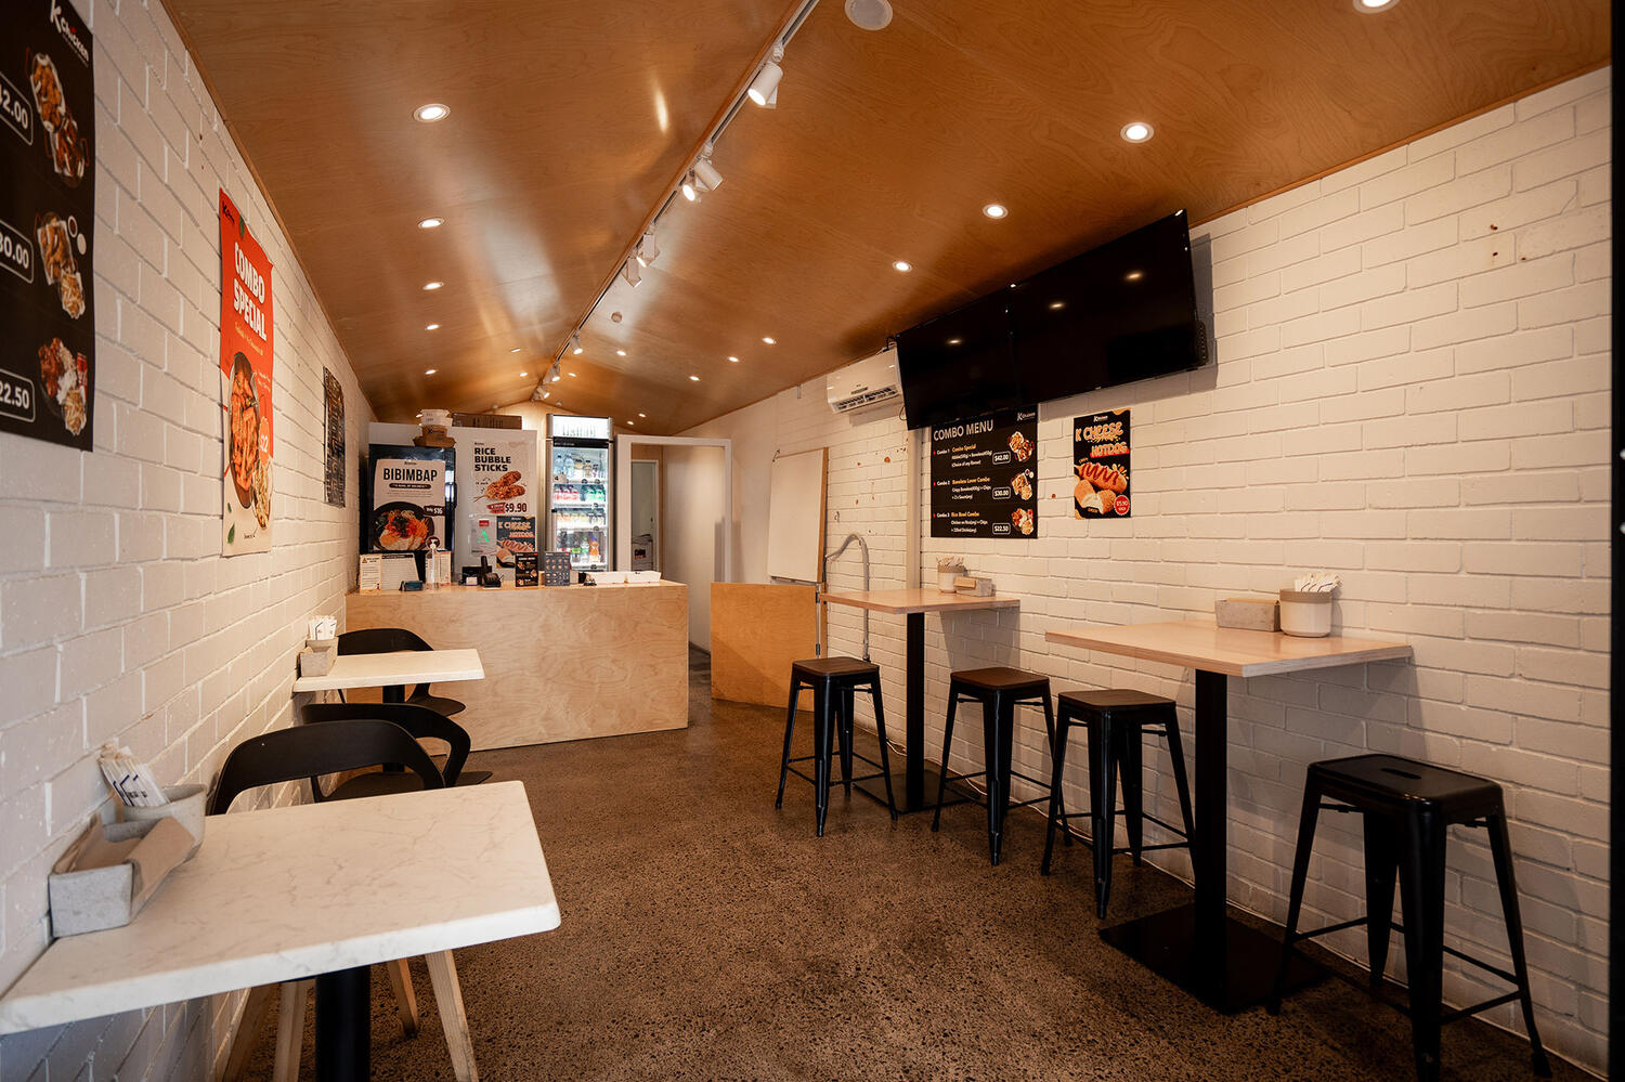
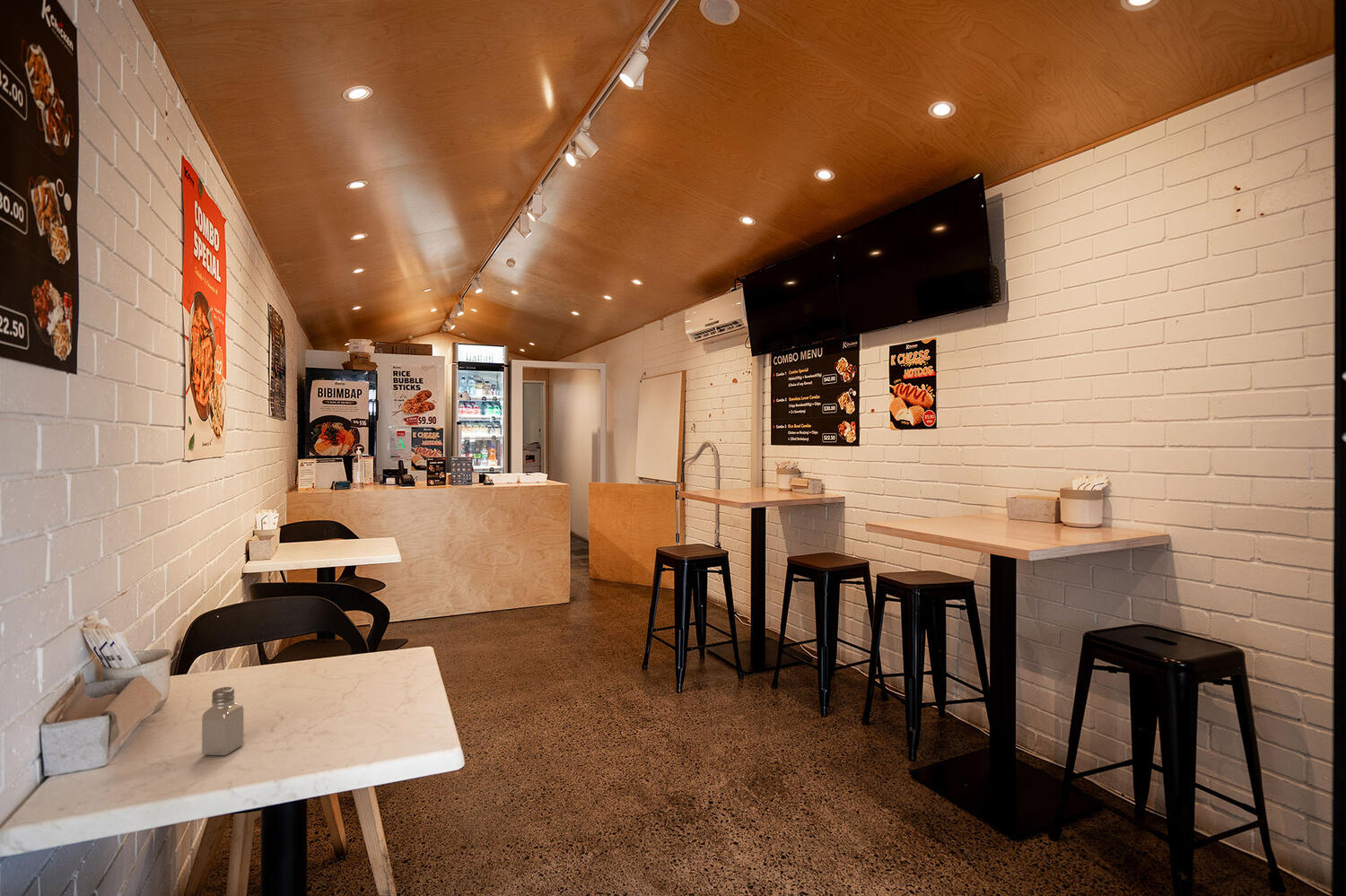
+ saltshaker [201,686,244,756]
